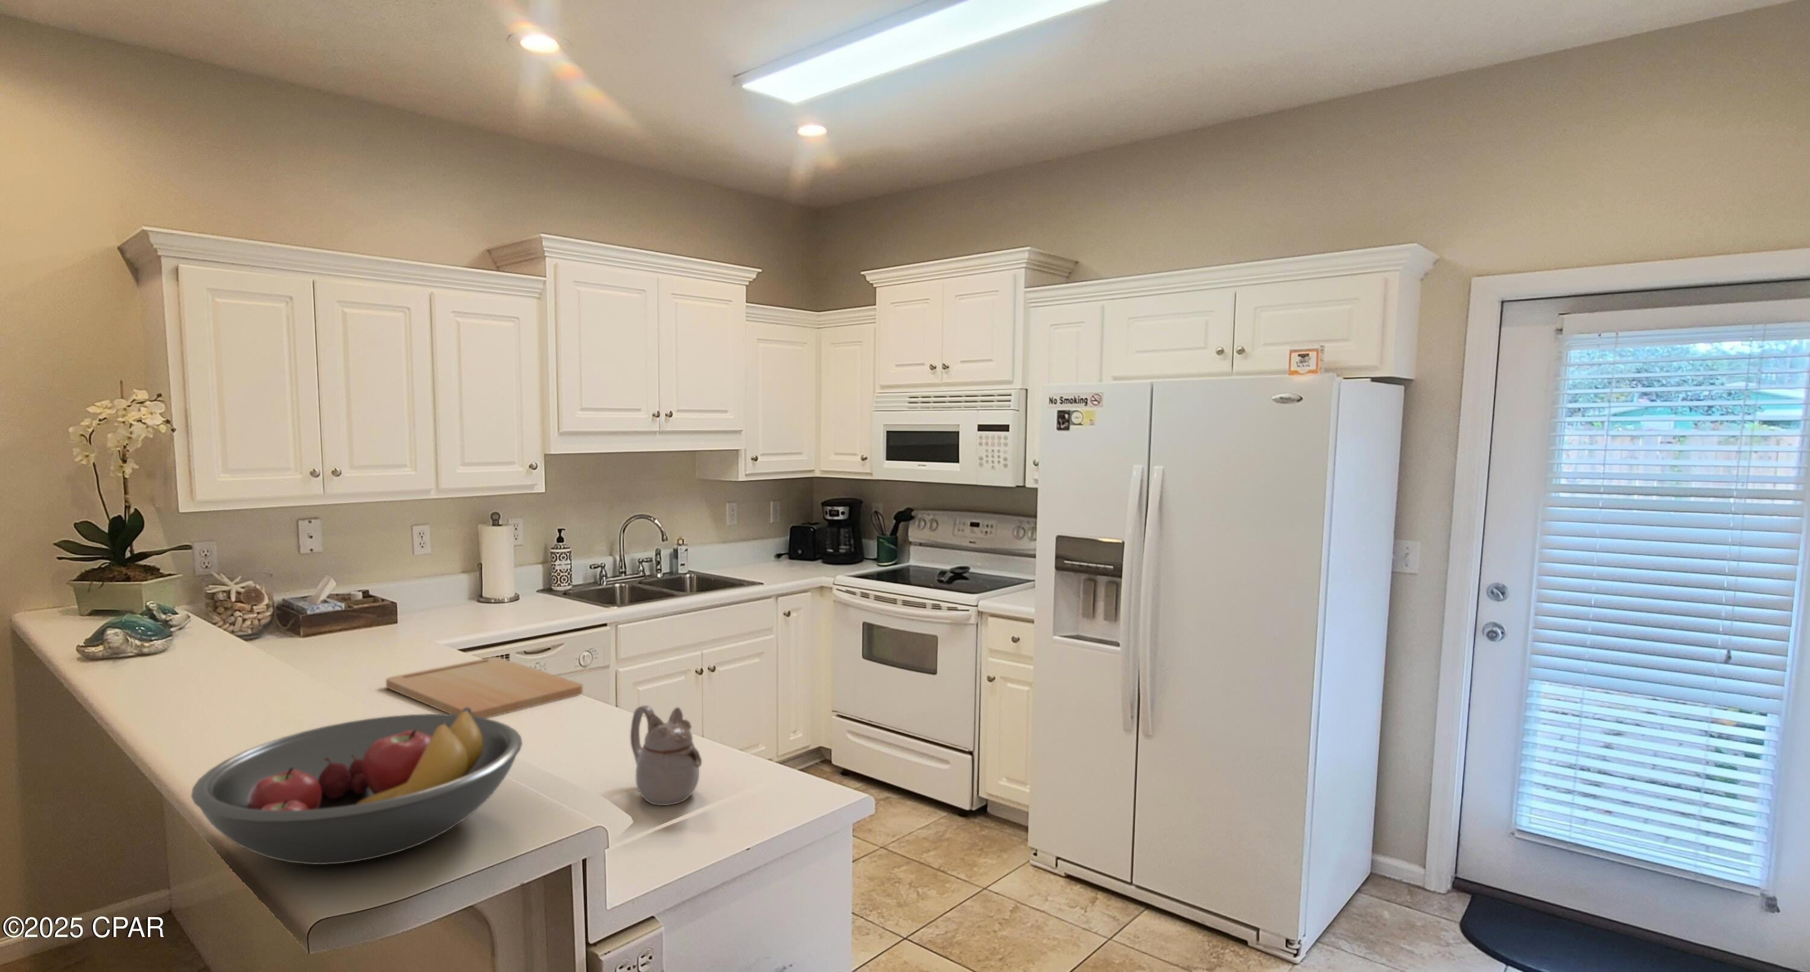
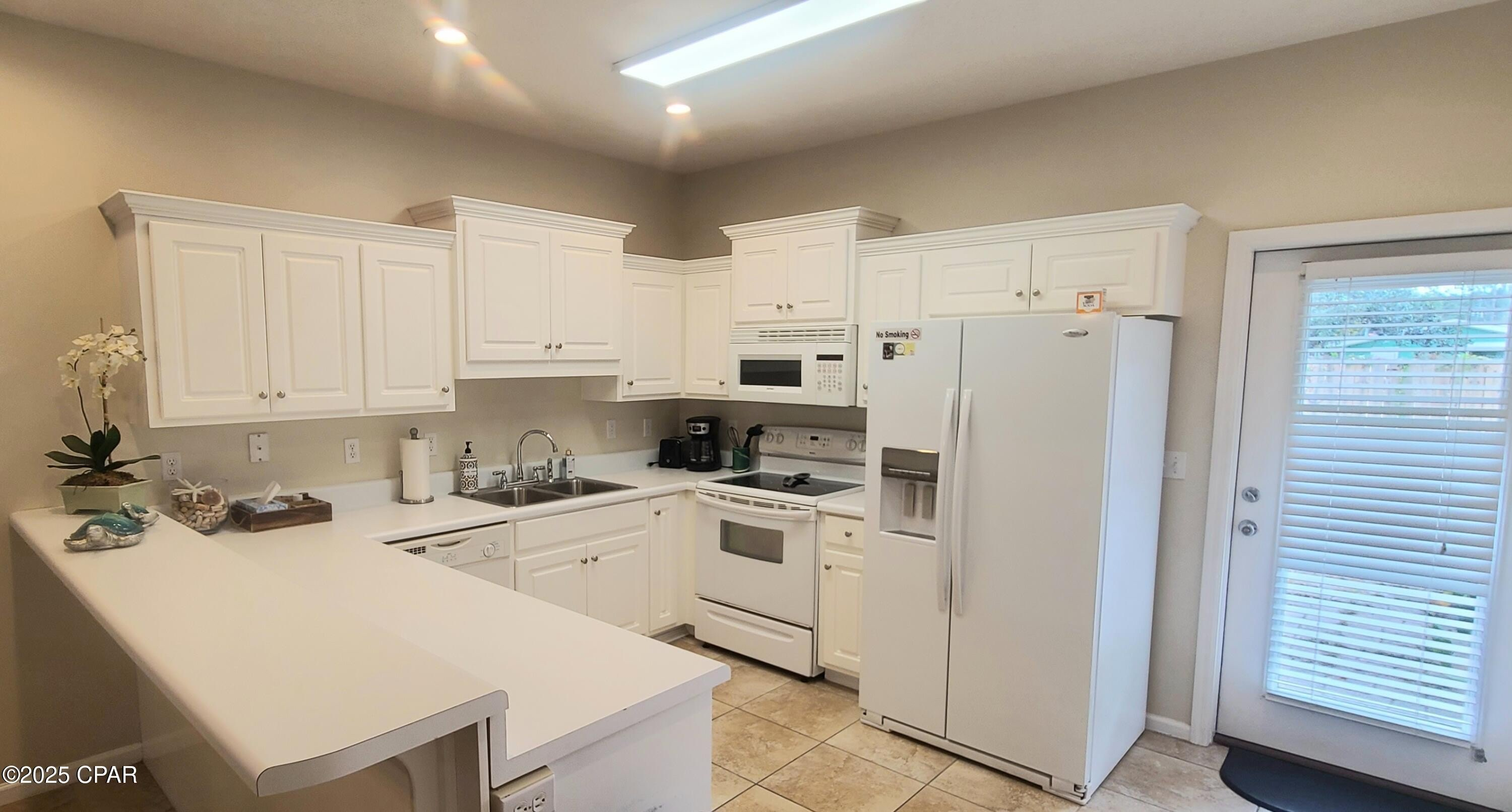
- fruit bowl [190,707,523,865]
- cutting board [385,656,583,718]
- teapot [630,705,703,806]
